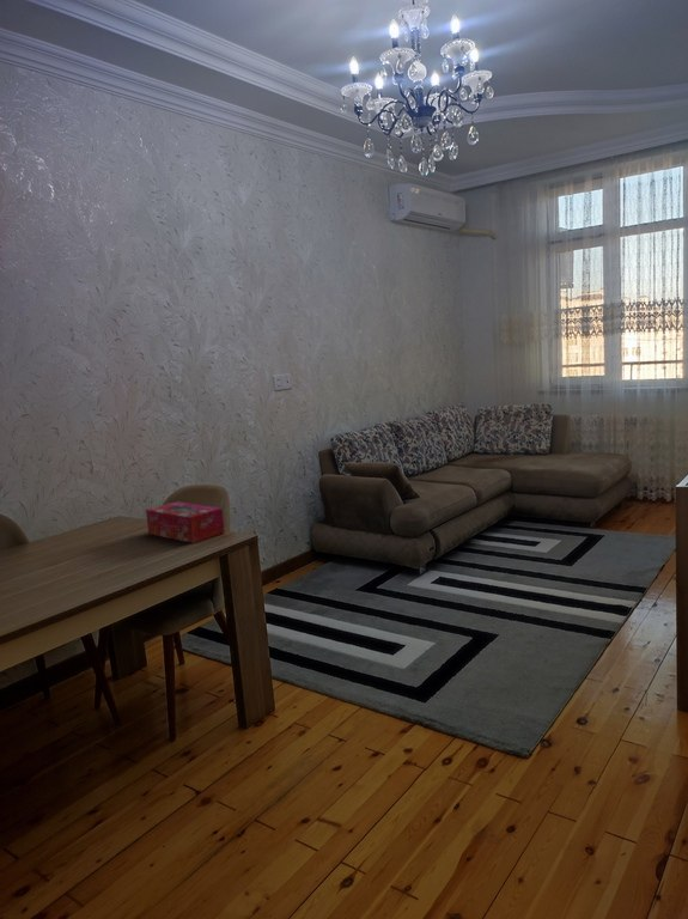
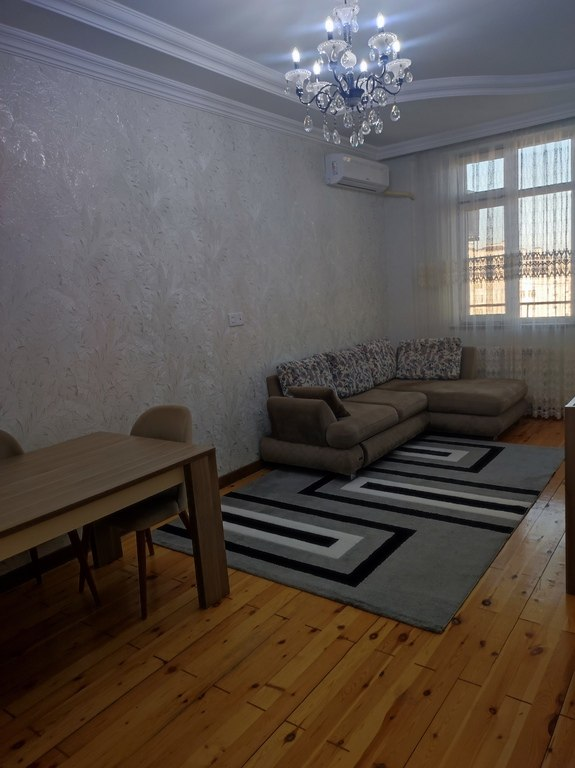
- tissue box [145,500,226,544]
